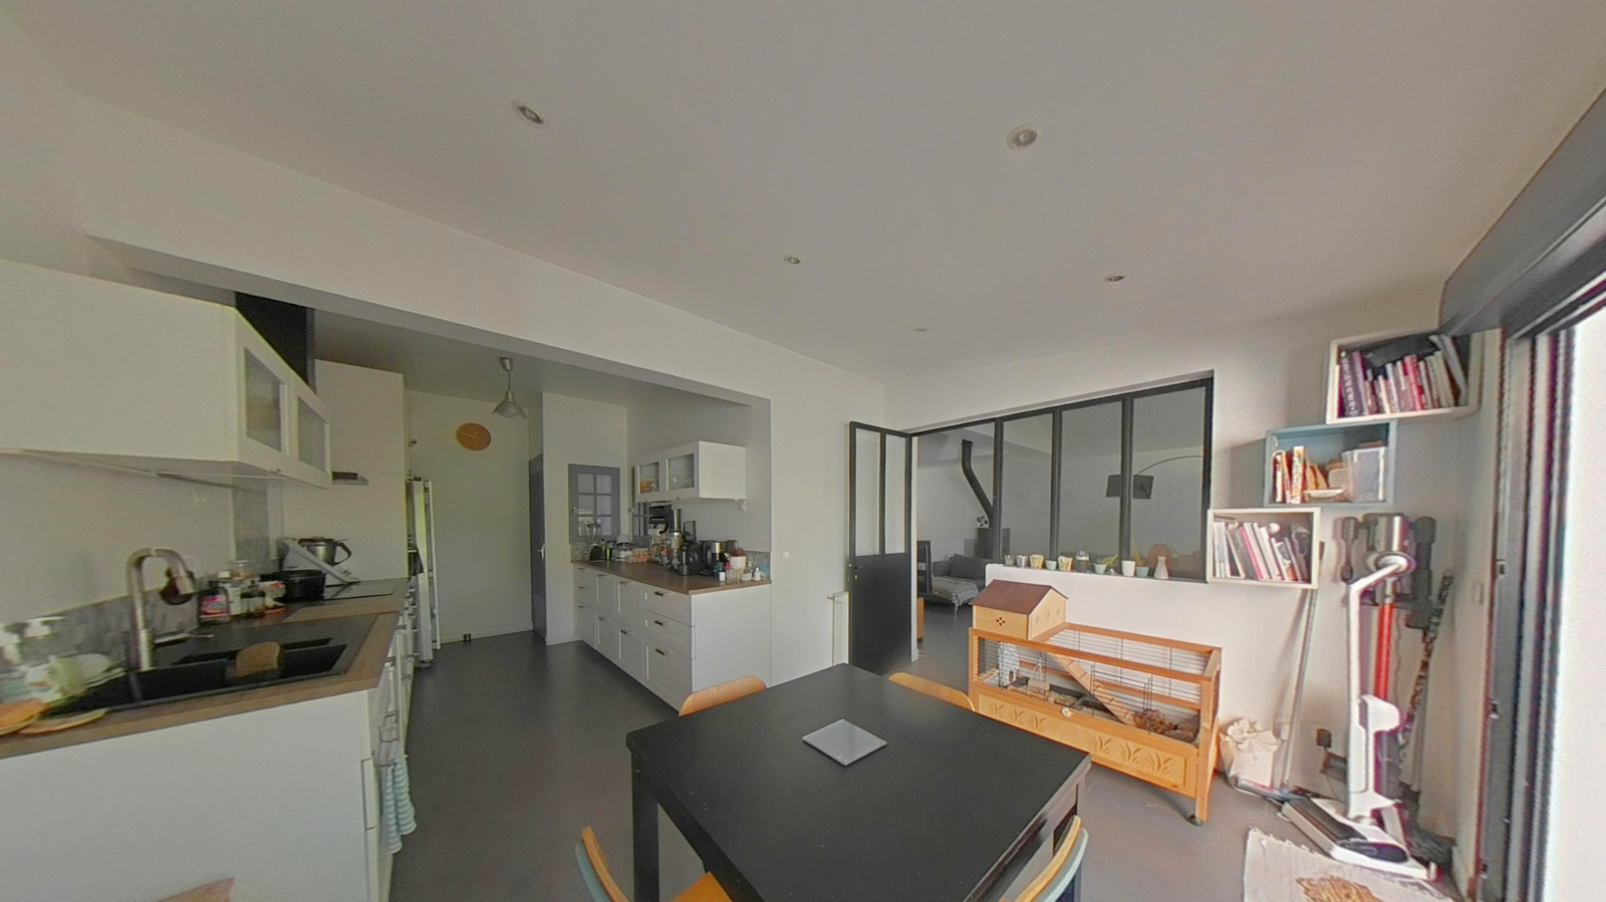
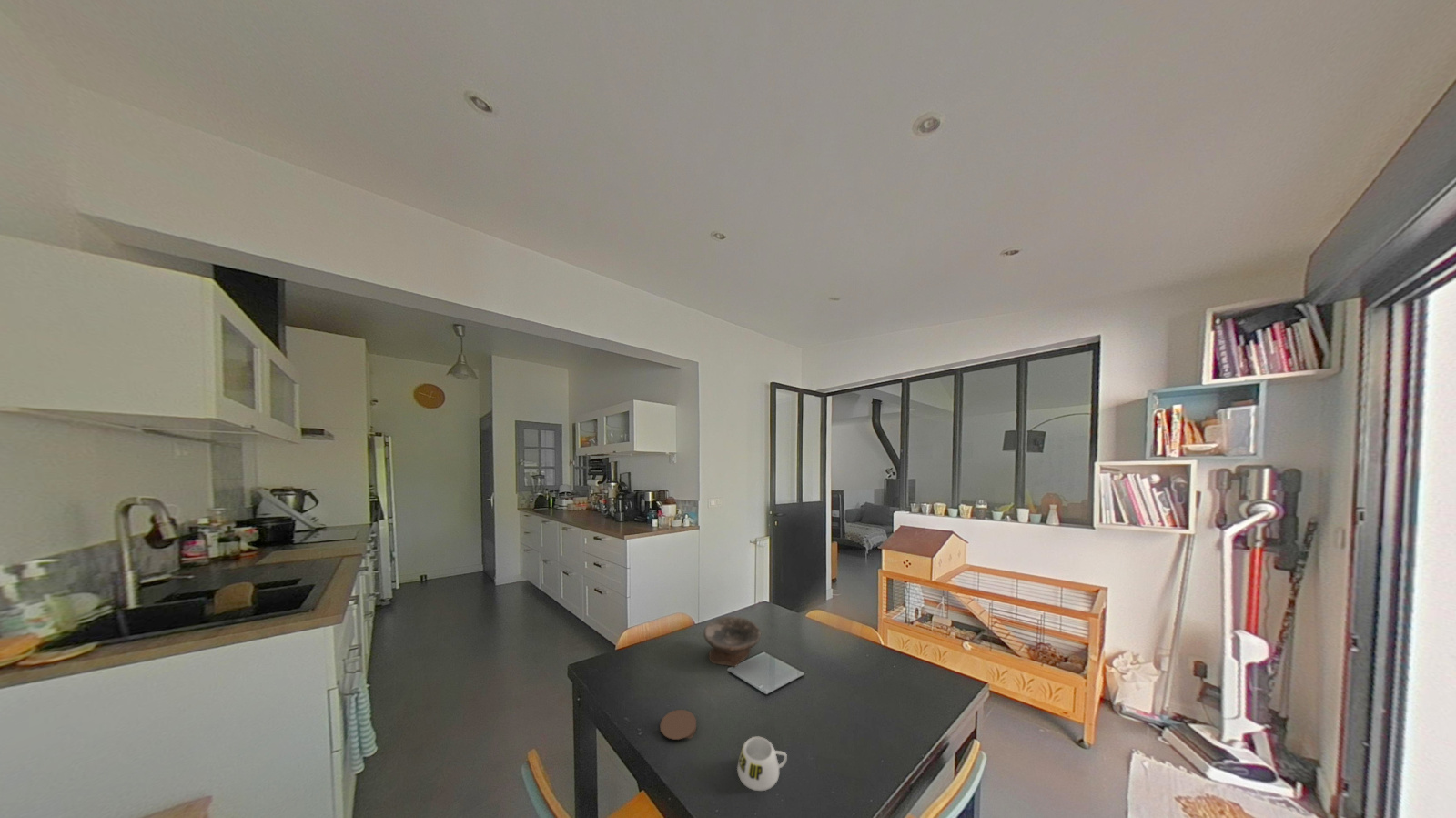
+ mug [736,735,788,792]
+ coaster [659,709,697,741]
+ bowl [703,615,762,668]
